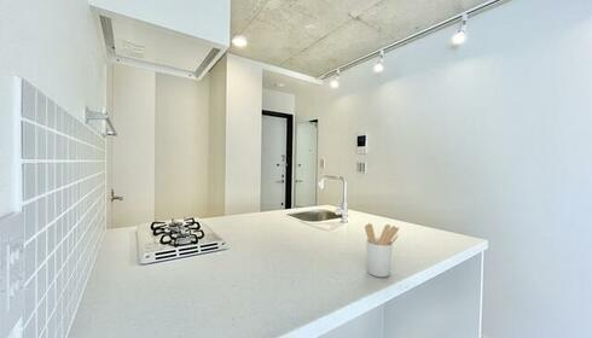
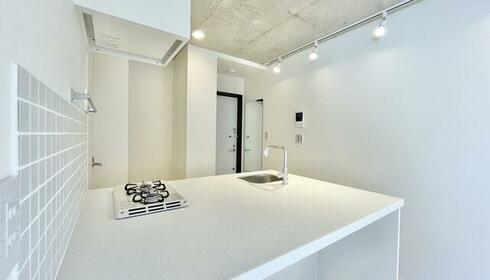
- utensil holder [364,222,400,278]
